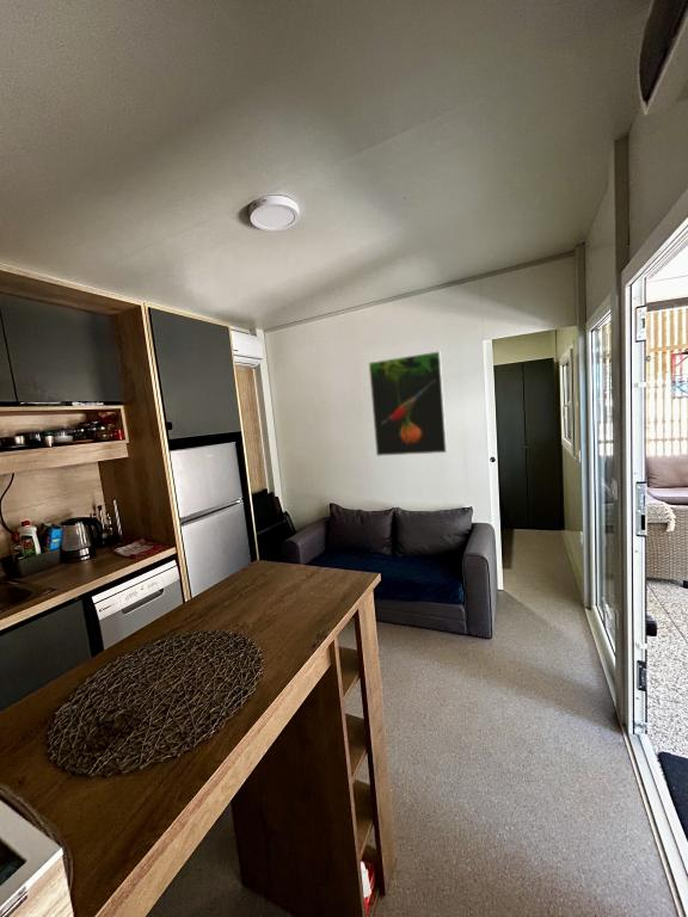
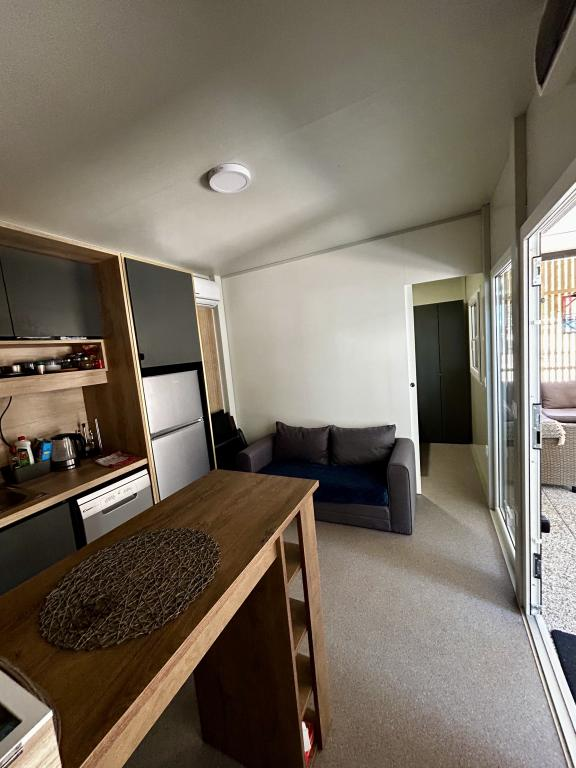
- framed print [368,350,448,457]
